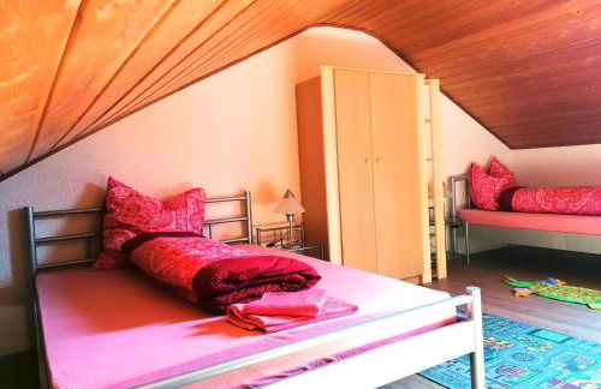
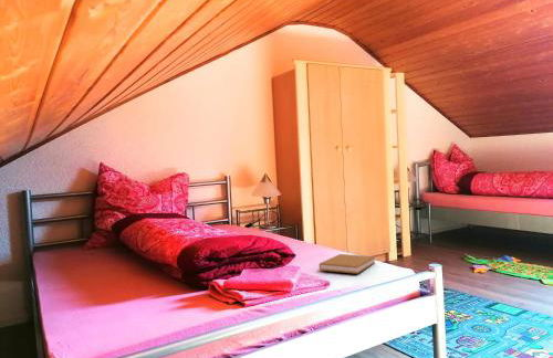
+ book [319,253,376,275]
